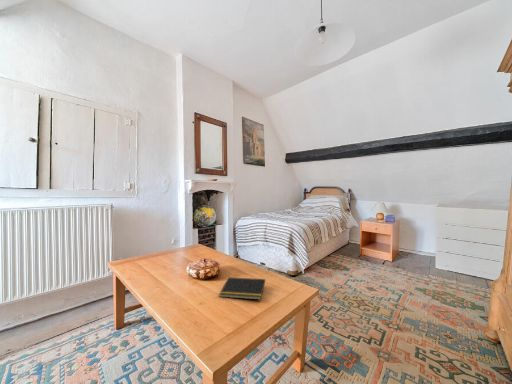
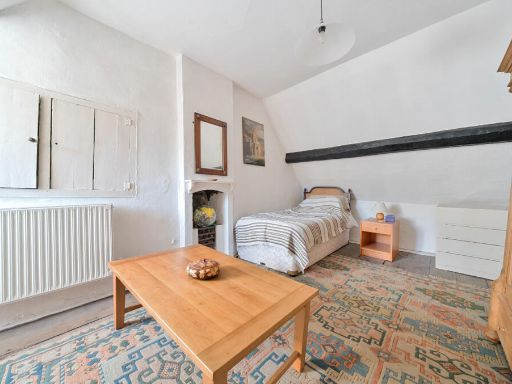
- notepad [218,276,266,301]
